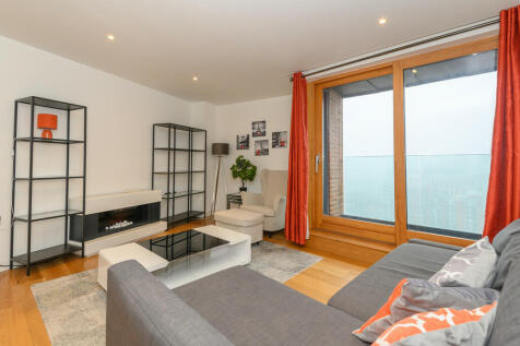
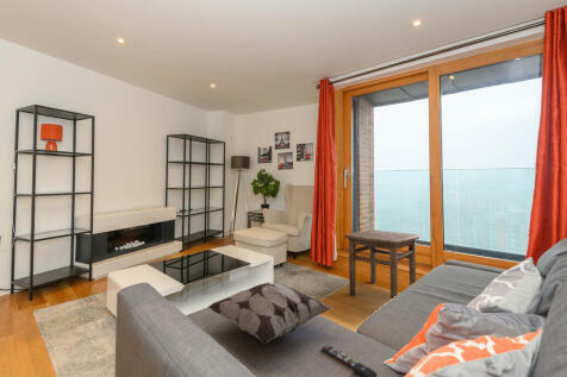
+ remote control [320,344,379,377]
+ side table [343,228,420,300]
+ decorative pillow [207,281,334,346]
